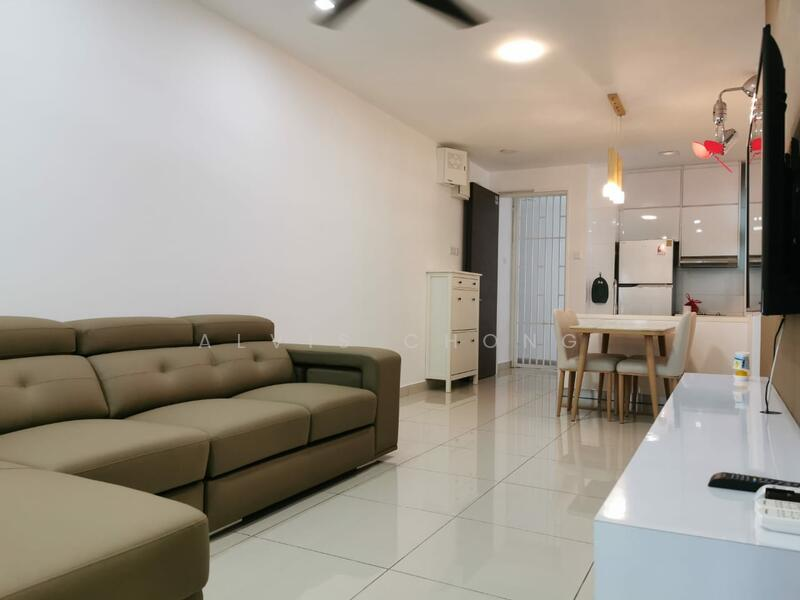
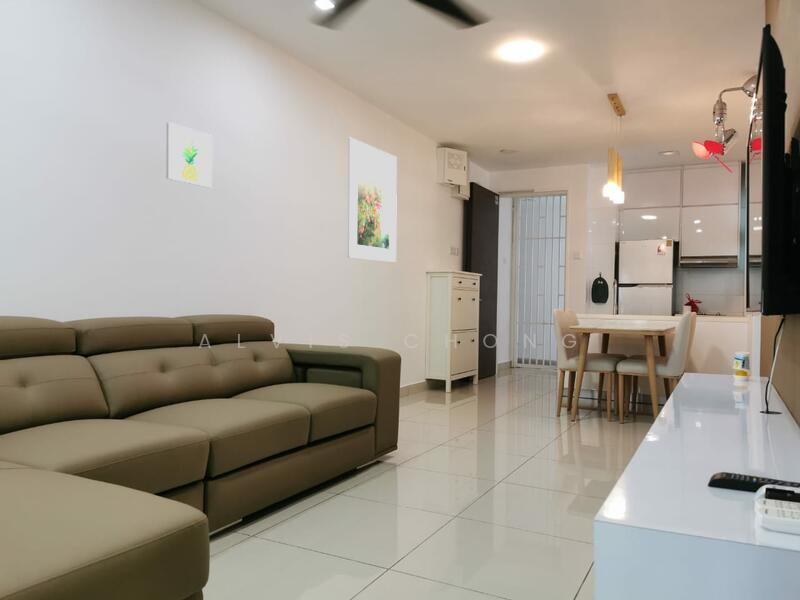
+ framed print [347,137,398,263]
+ wall art [165,122,213,189]
